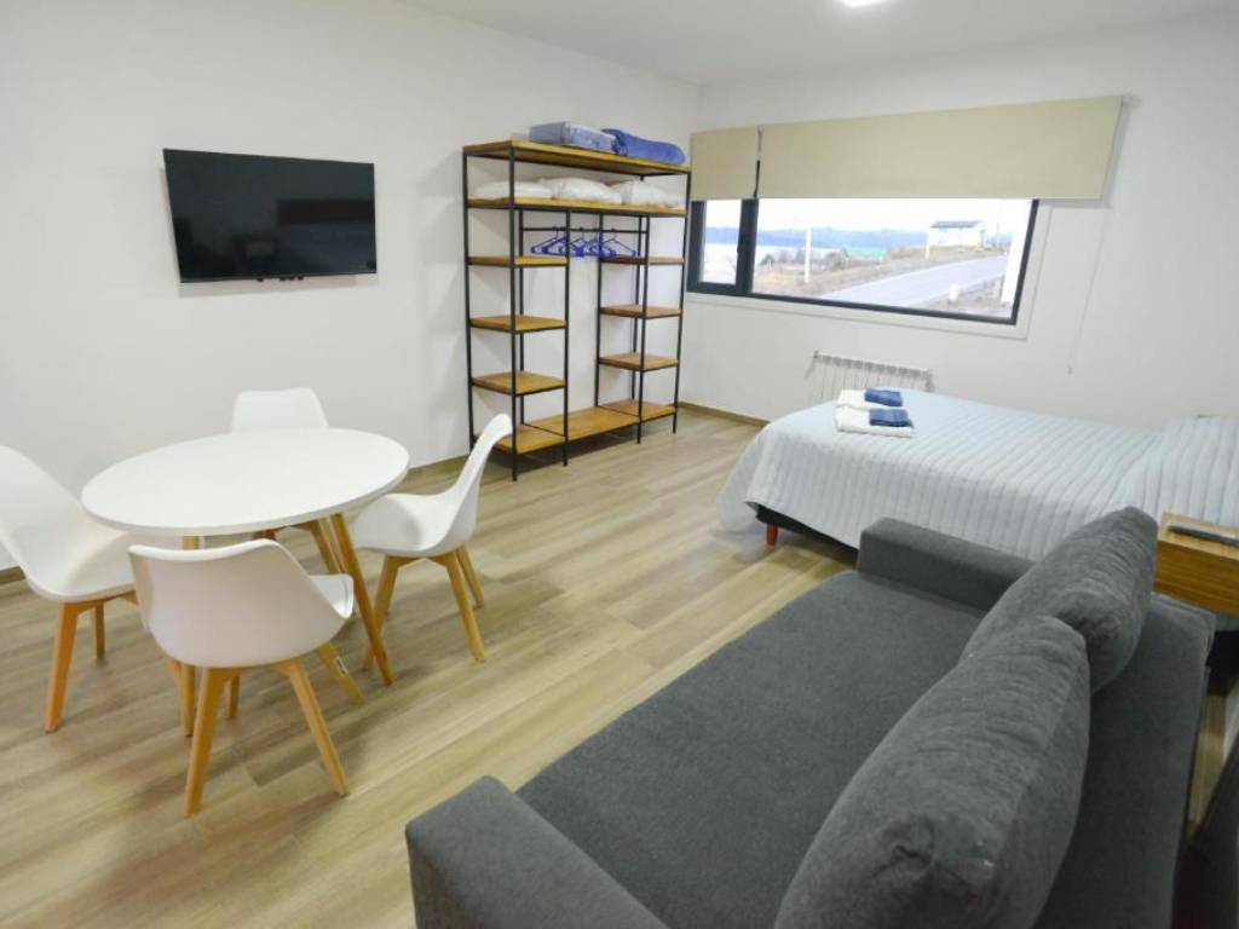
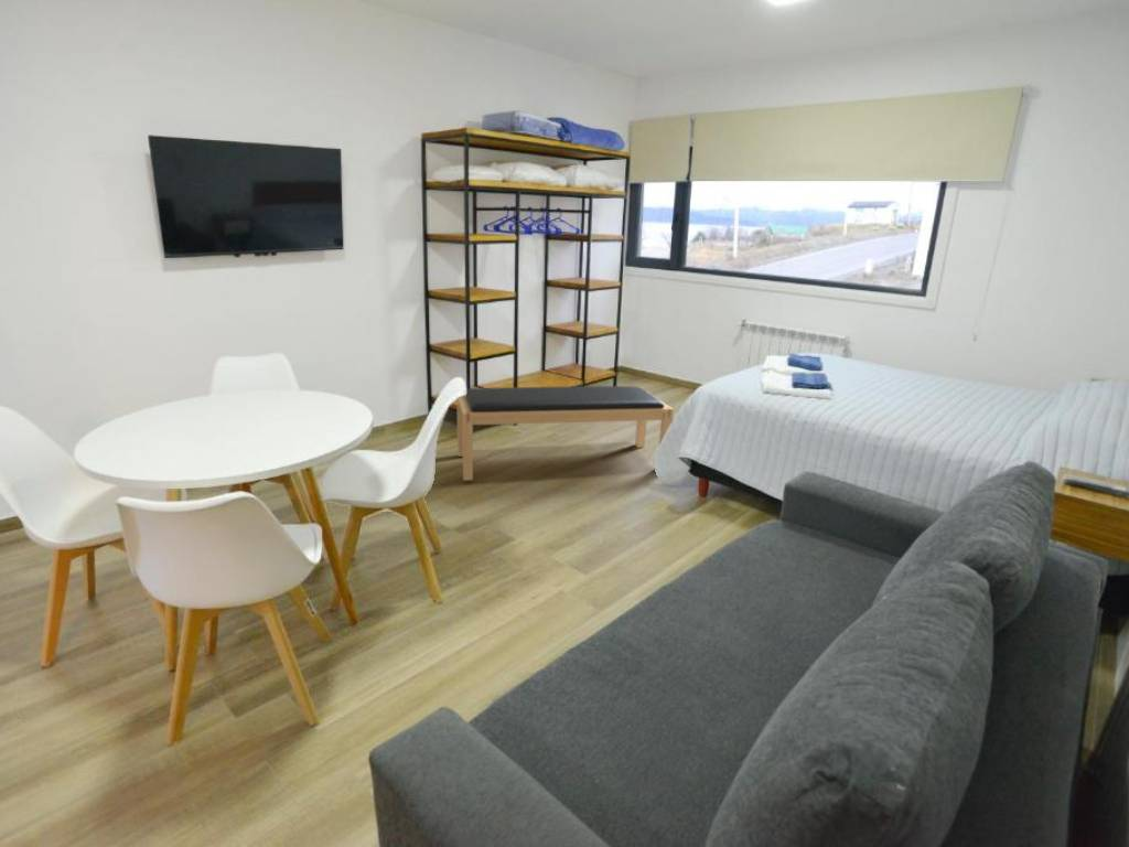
+ bench [456,385,675,482]
